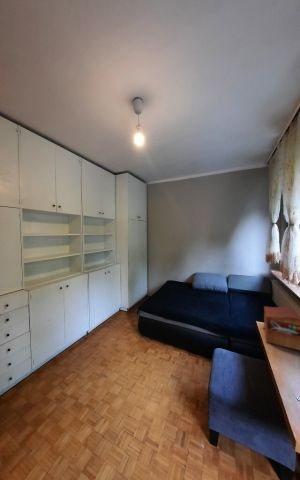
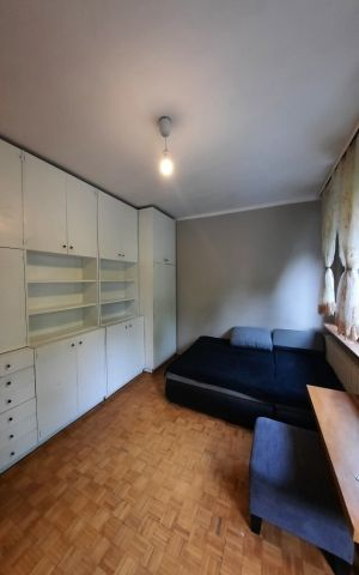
- sewing box [262,305,300,351]
